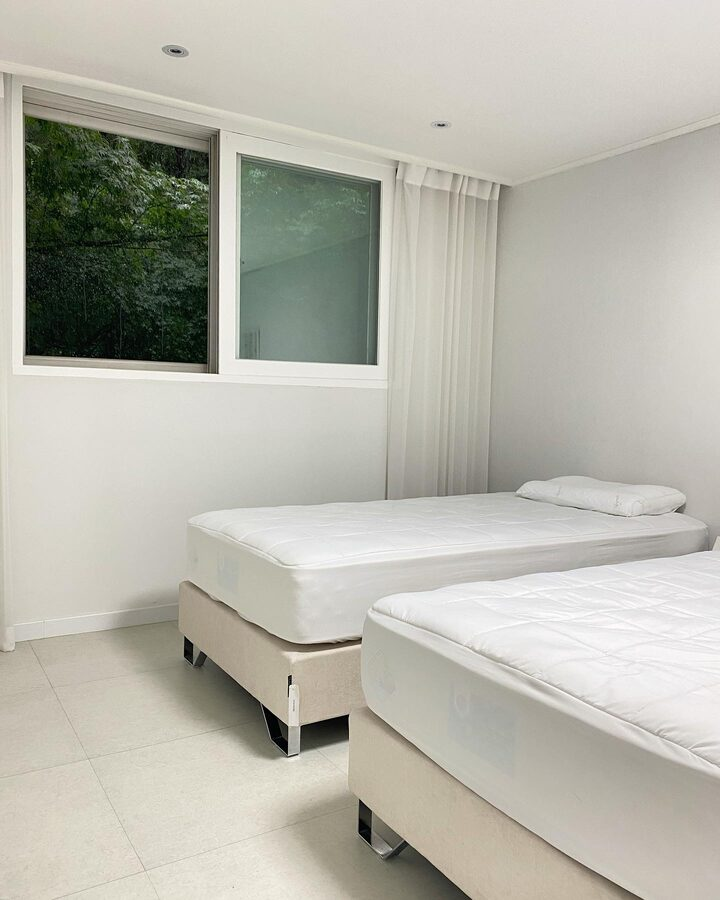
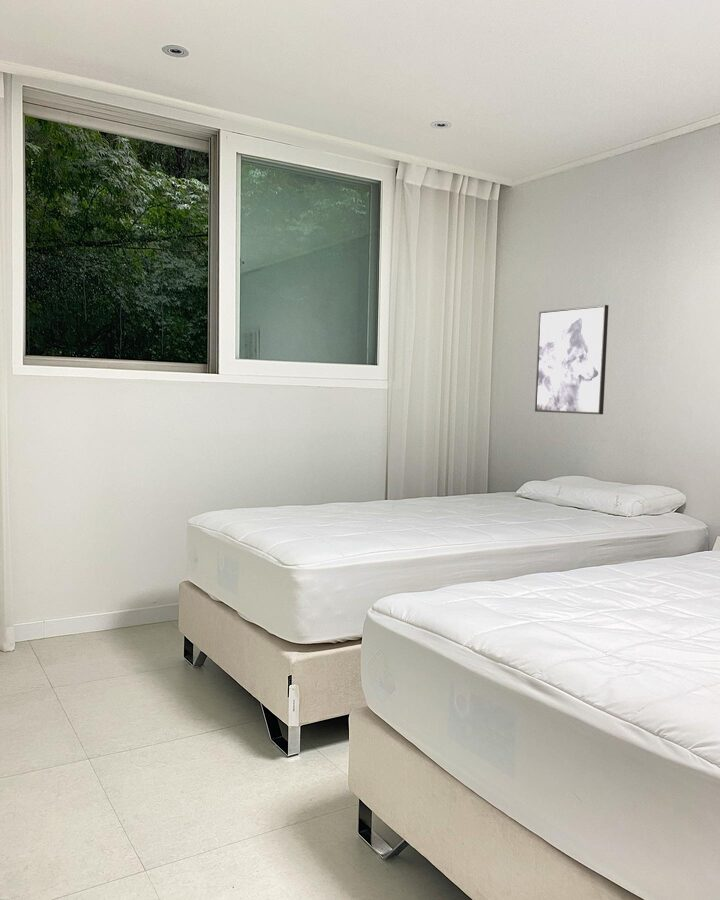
+ wall art [534,304,610,415]
